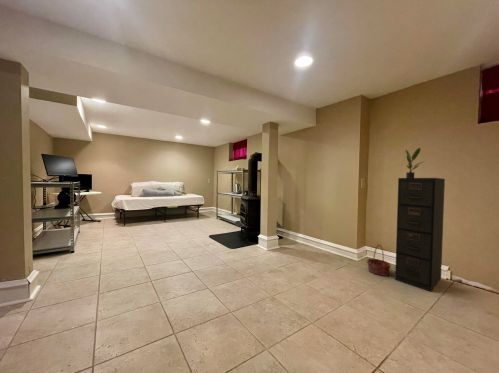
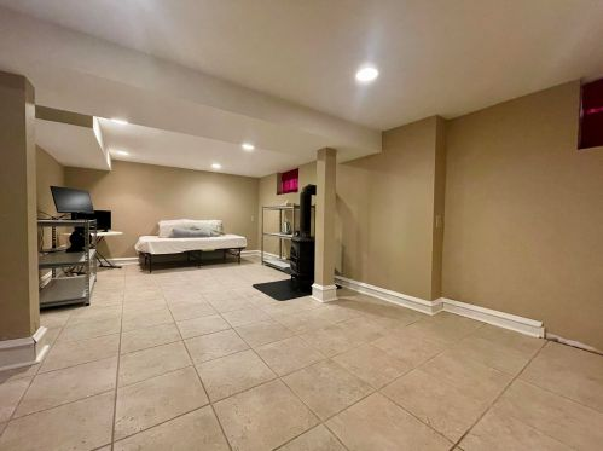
- basket [366,244,392,277]
- filing cabinet [394,177,446,293]
- potted plant [405,147,425,178]
